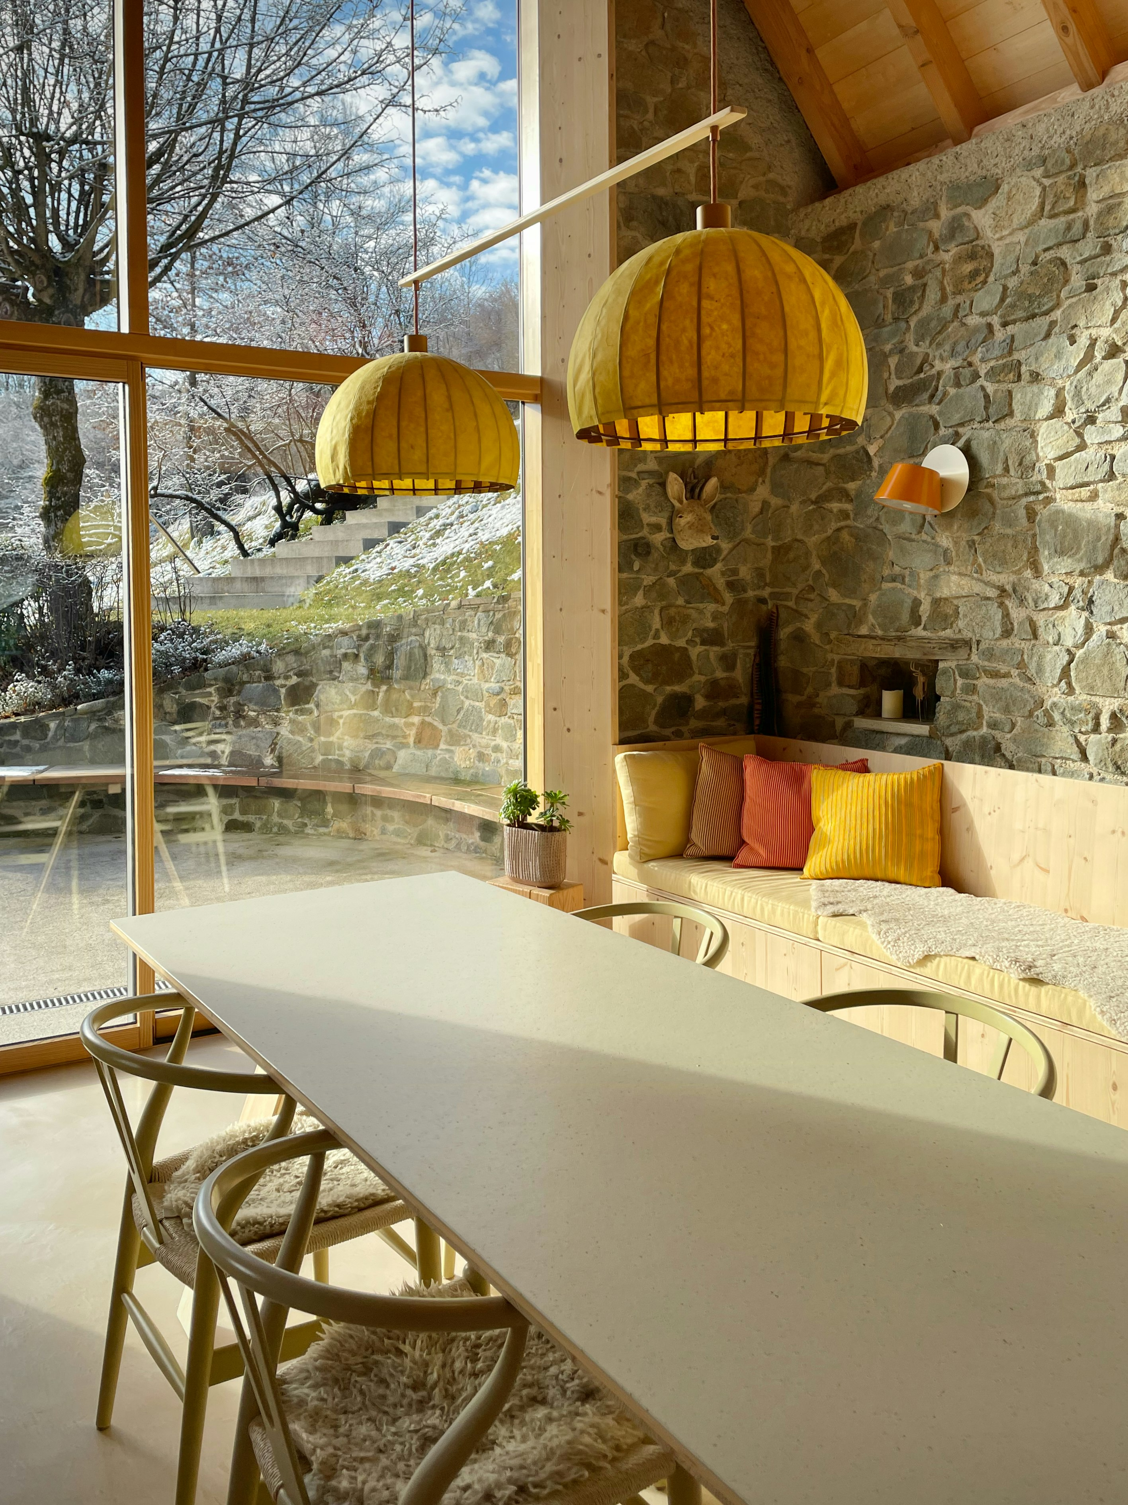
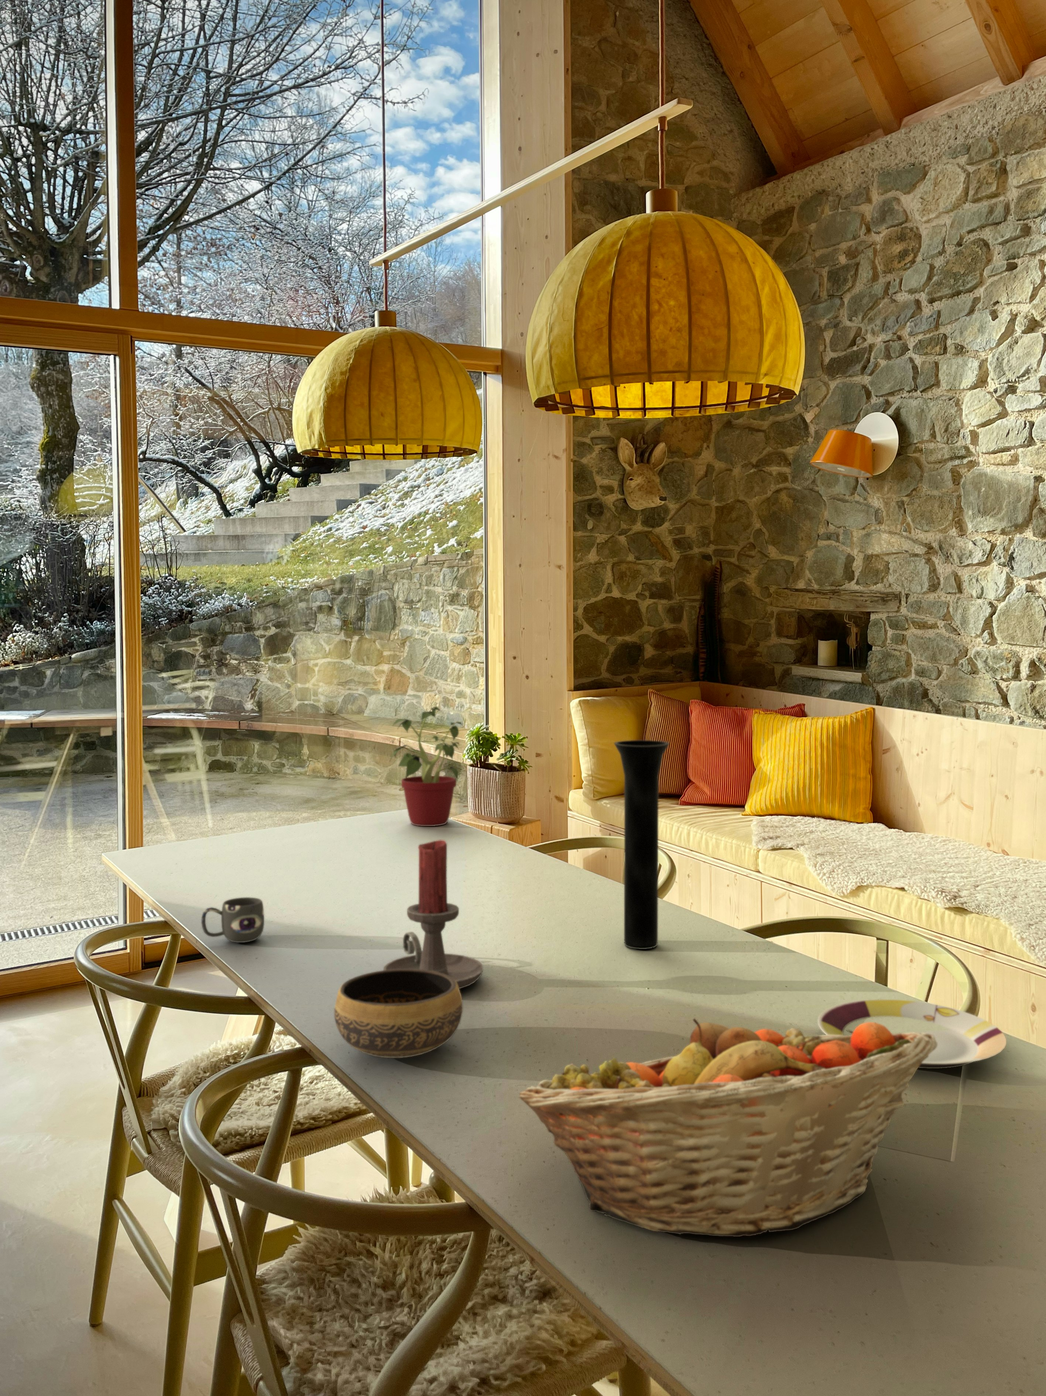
+ fruit basket [519,1018,937,1237]
+ mug [201,897,265,943]
+ candle holder [382,840,483,989]
+ plate [817,999,1006,1070]
+ potted plant [389,706,464,827]
+ vase [613,740,670,950]
+ bowl [334,968,464,1059]
